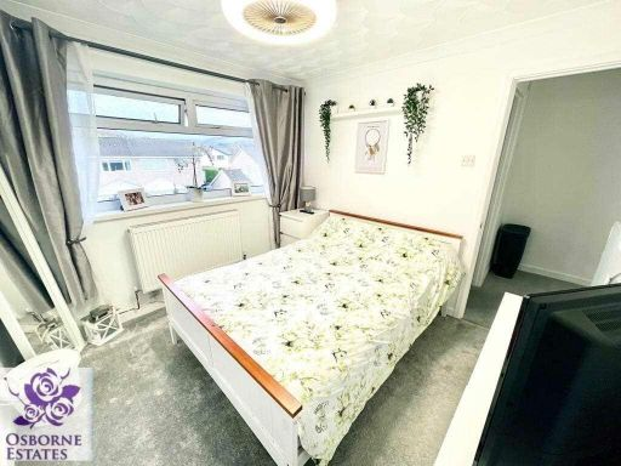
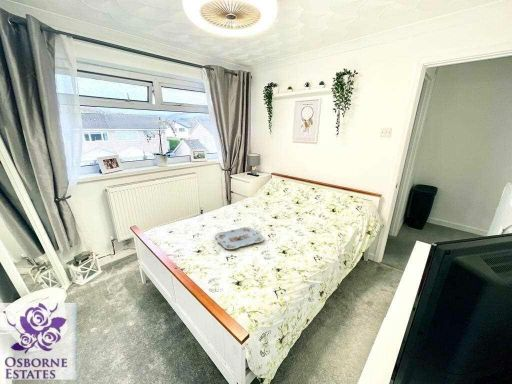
+ serving tray [214,226,265,250]
